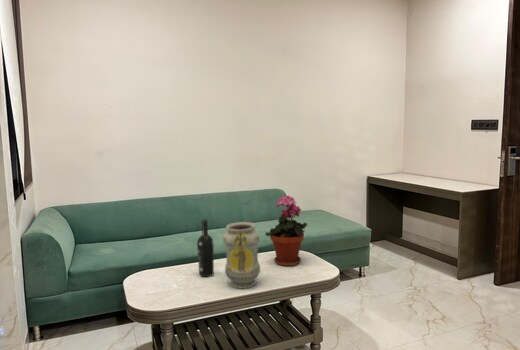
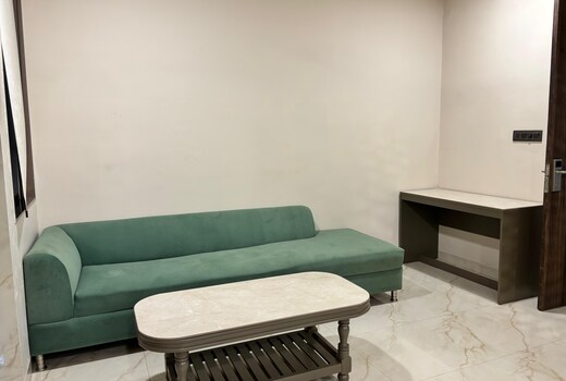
- wine bottle [196,218,215,278]
- vase [222,221,261,290]
- potted plant [264,195,308,267]
